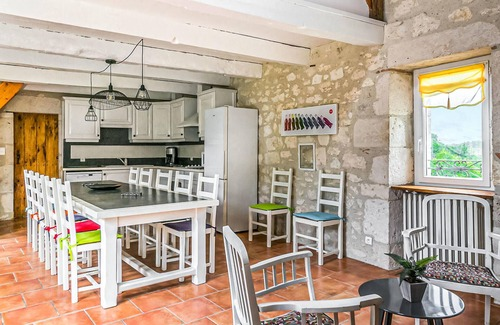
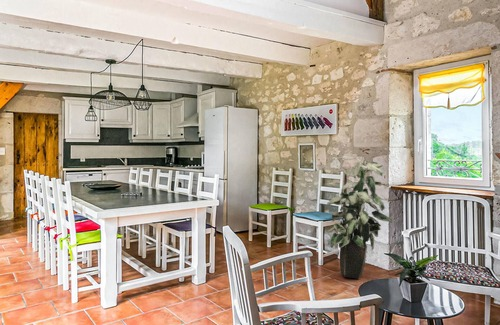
+ indoor plant [325,155,393,280]
